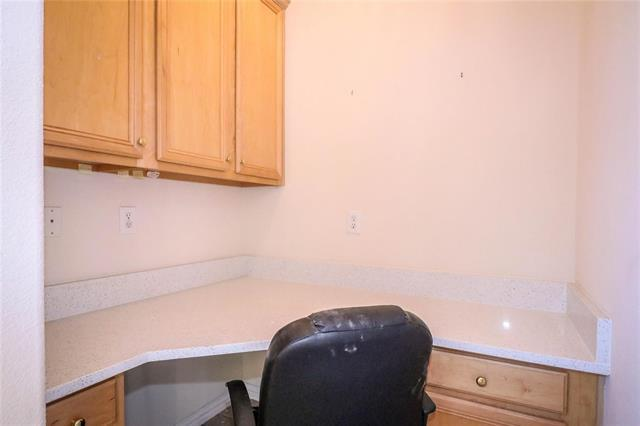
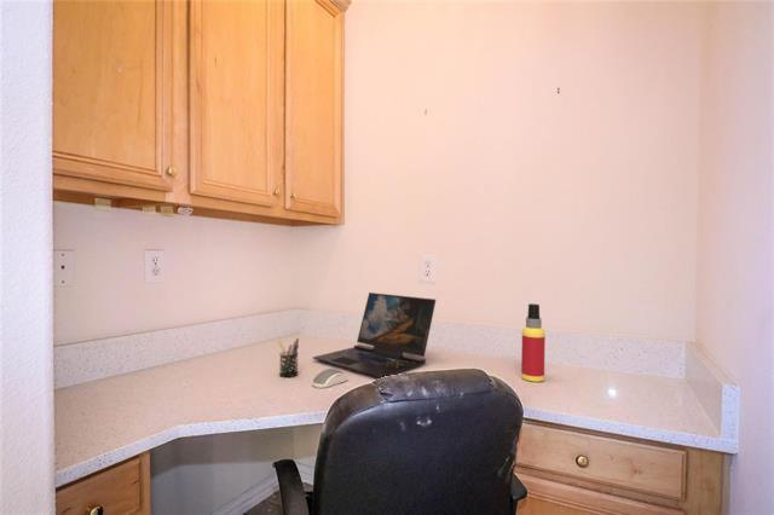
+ pen holder [277,337,300,378]
+ spray bottle [520,302,547,383]
+ computer mouse [311,368,348,389]
+ laptop [312,291,437,380]
